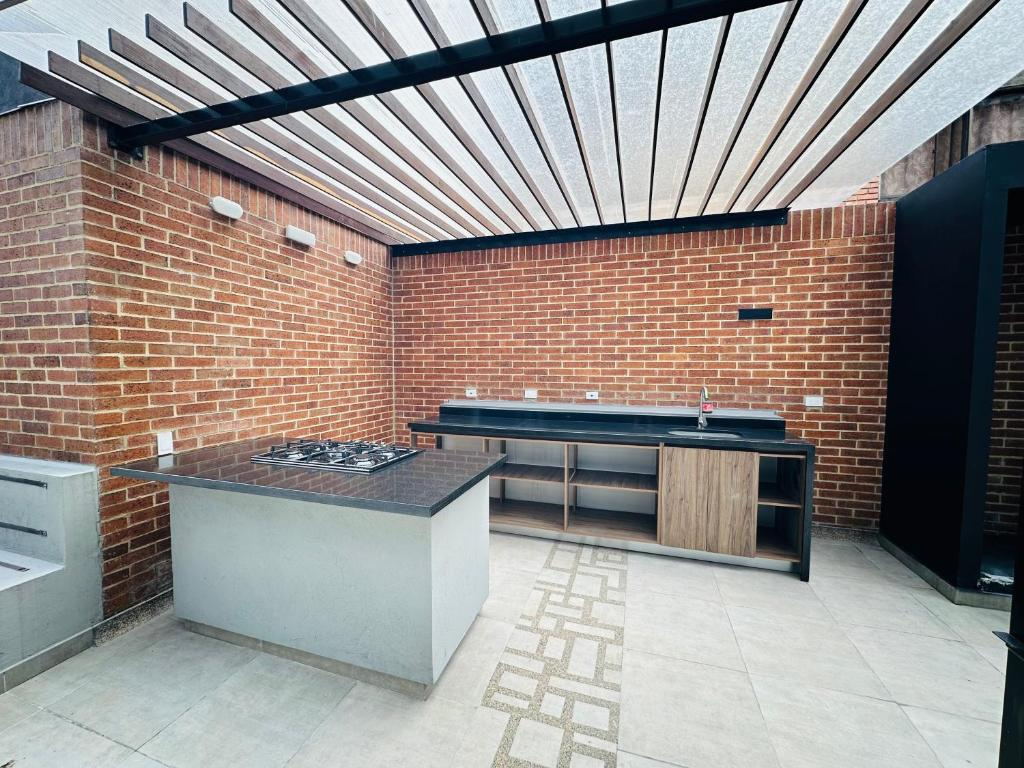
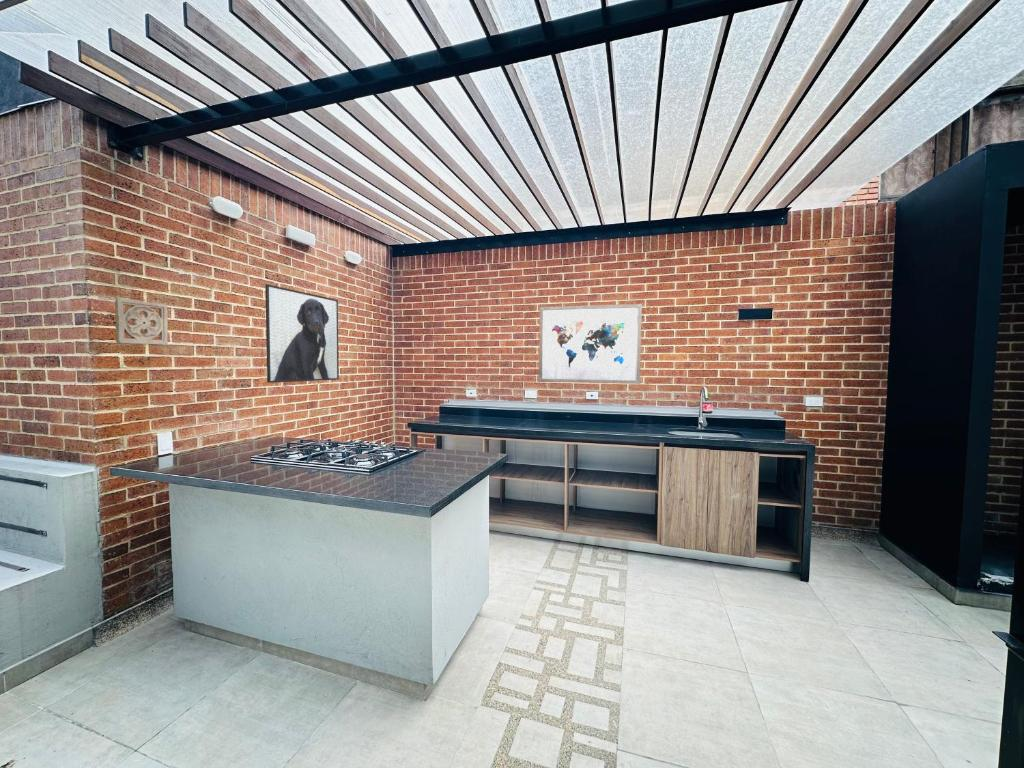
+ wall art [538,303,643,385]
+ wall ornament [114,297,169,346]
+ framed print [264,283,340,384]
